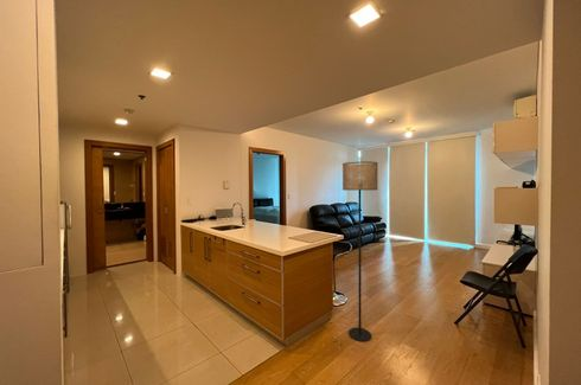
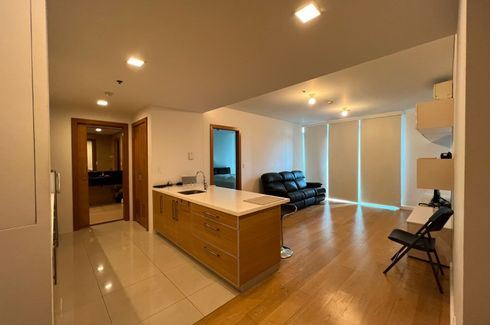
- floor lamp [341,160,379,342]
